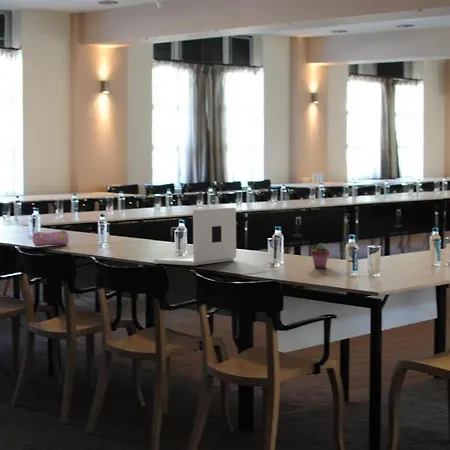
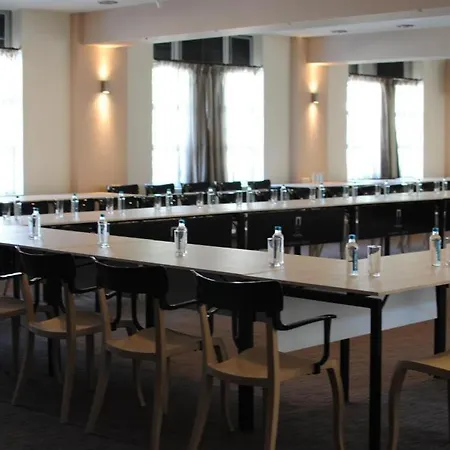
- potted succulent [310,242,331,269]
- pencil case [32,229,69,248]
- laptop [153,206,237,266]
